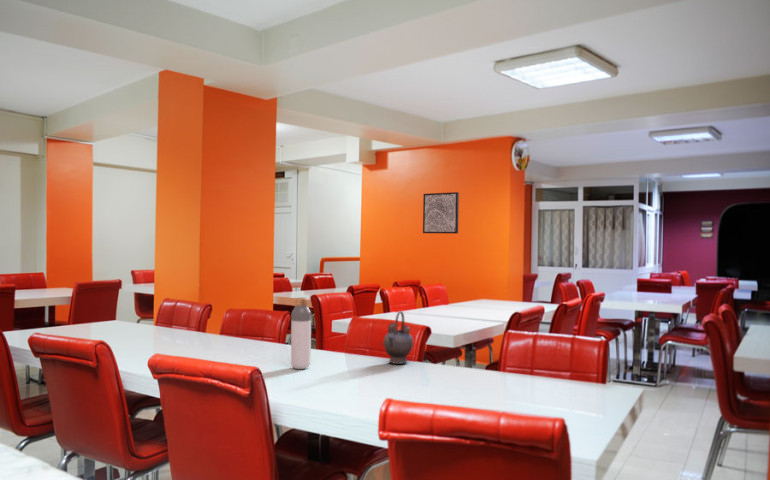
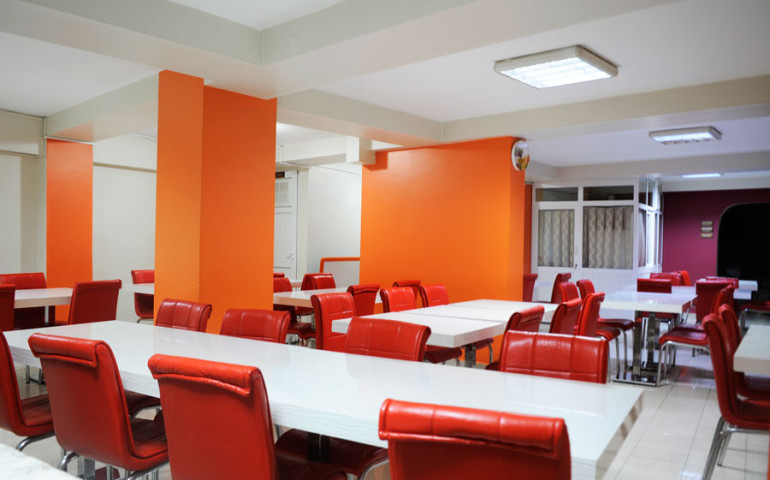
- wall art [422,191,460,235]
- bottle [290,297,312,370]
- teapot [381,310,414,365]
